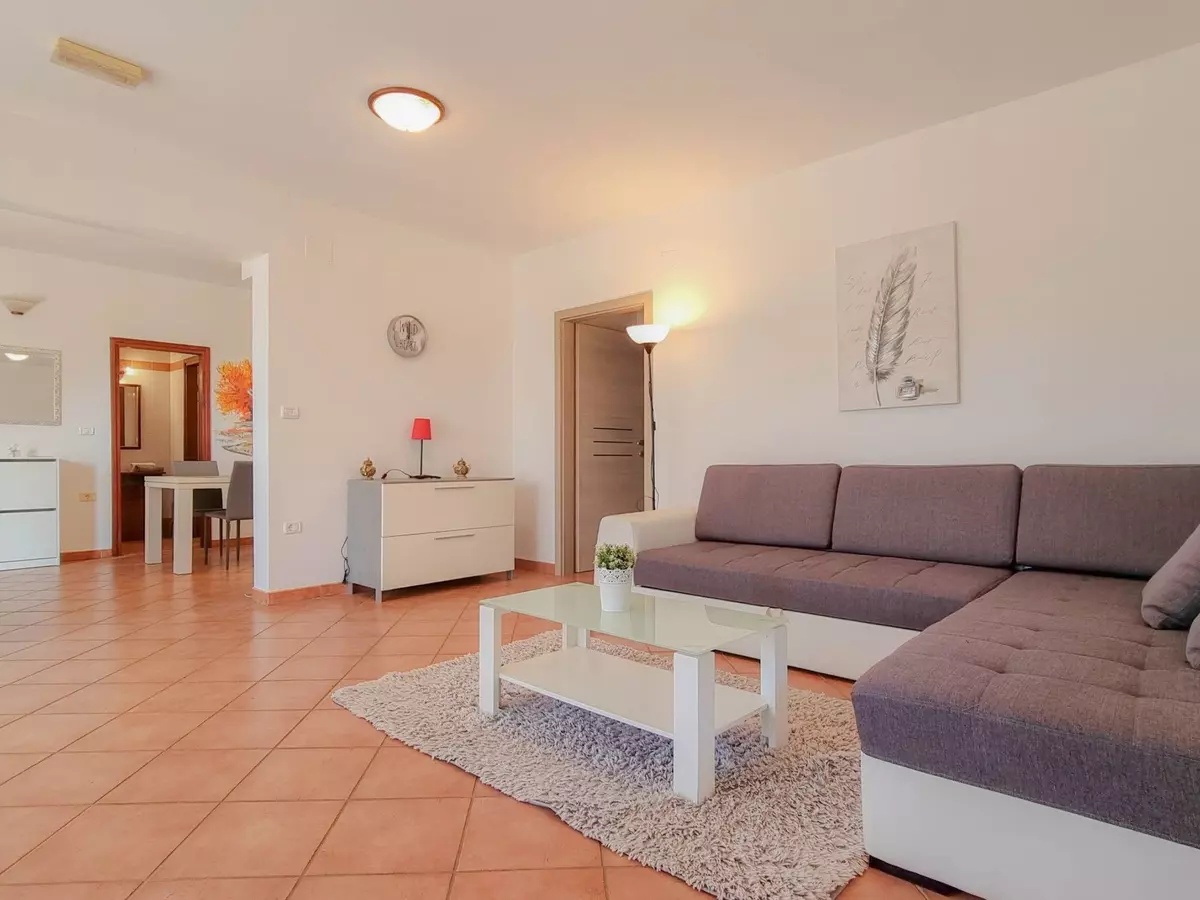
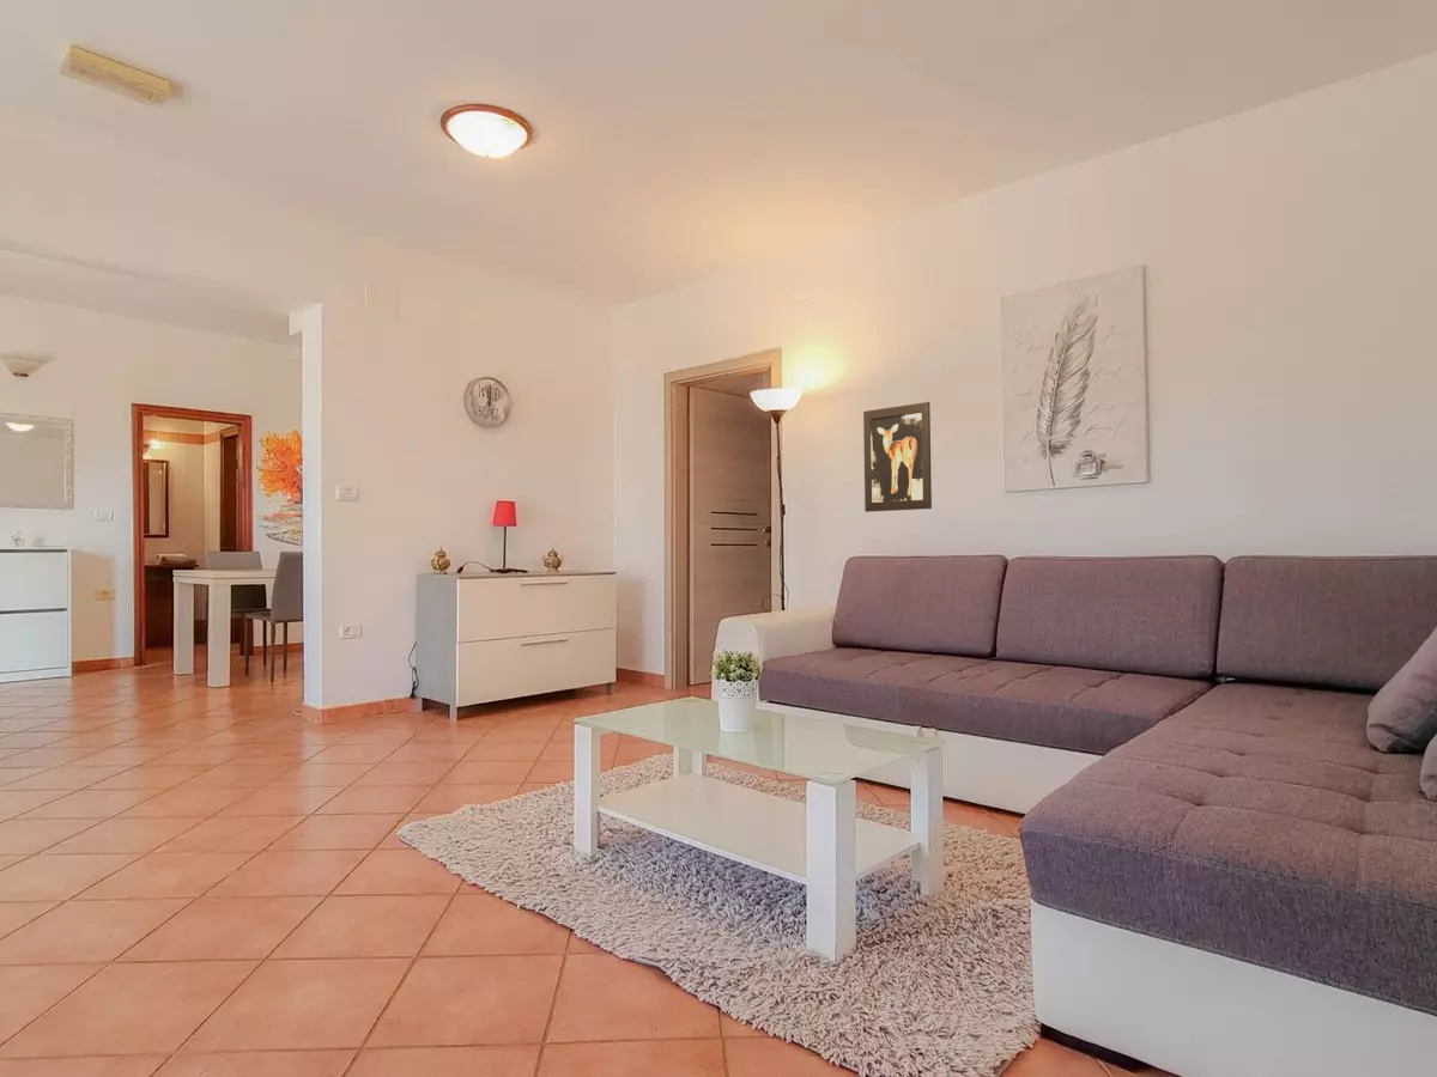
+ wall art [862,401,933,513]
